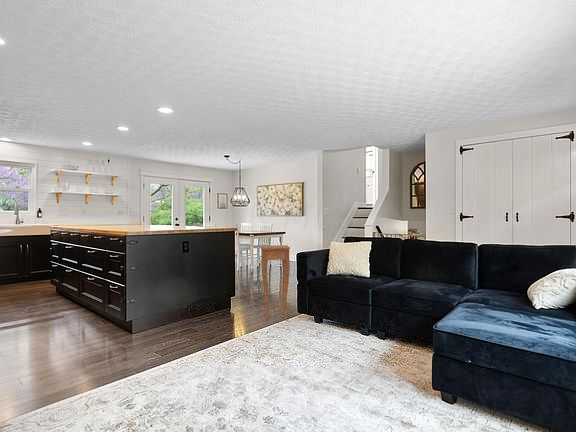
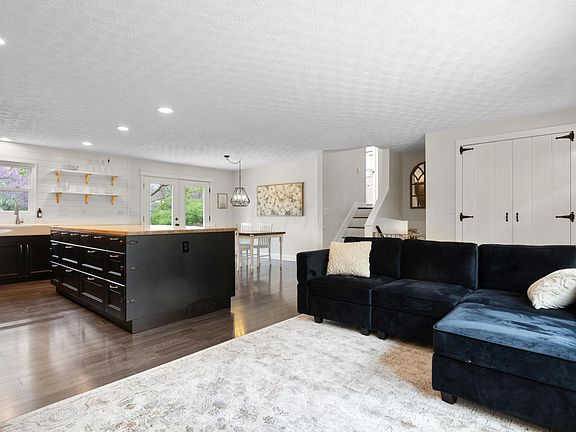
- side table [260,244,291,323]
